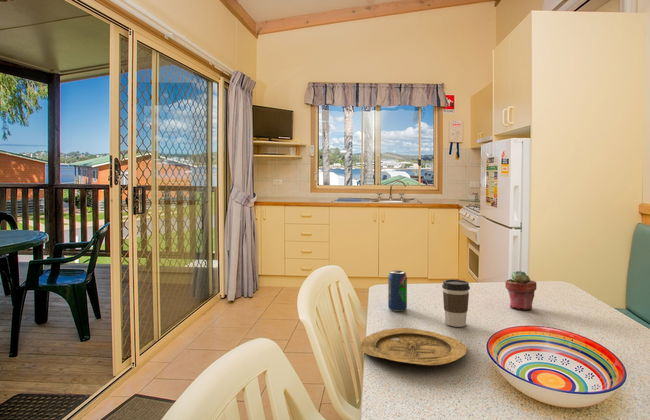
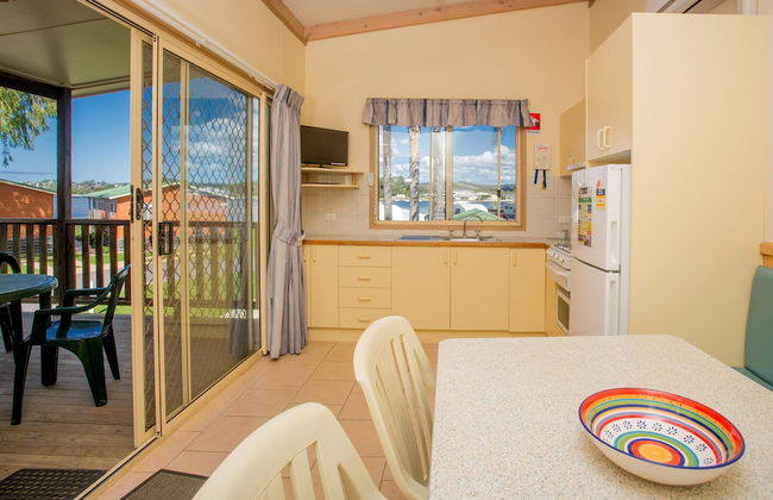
- coffee cup [441,279,471,328]
- potted succulent [504,270,538,311]
- beverage can [387,270,408,312]
- plate [360,327,468,366]
